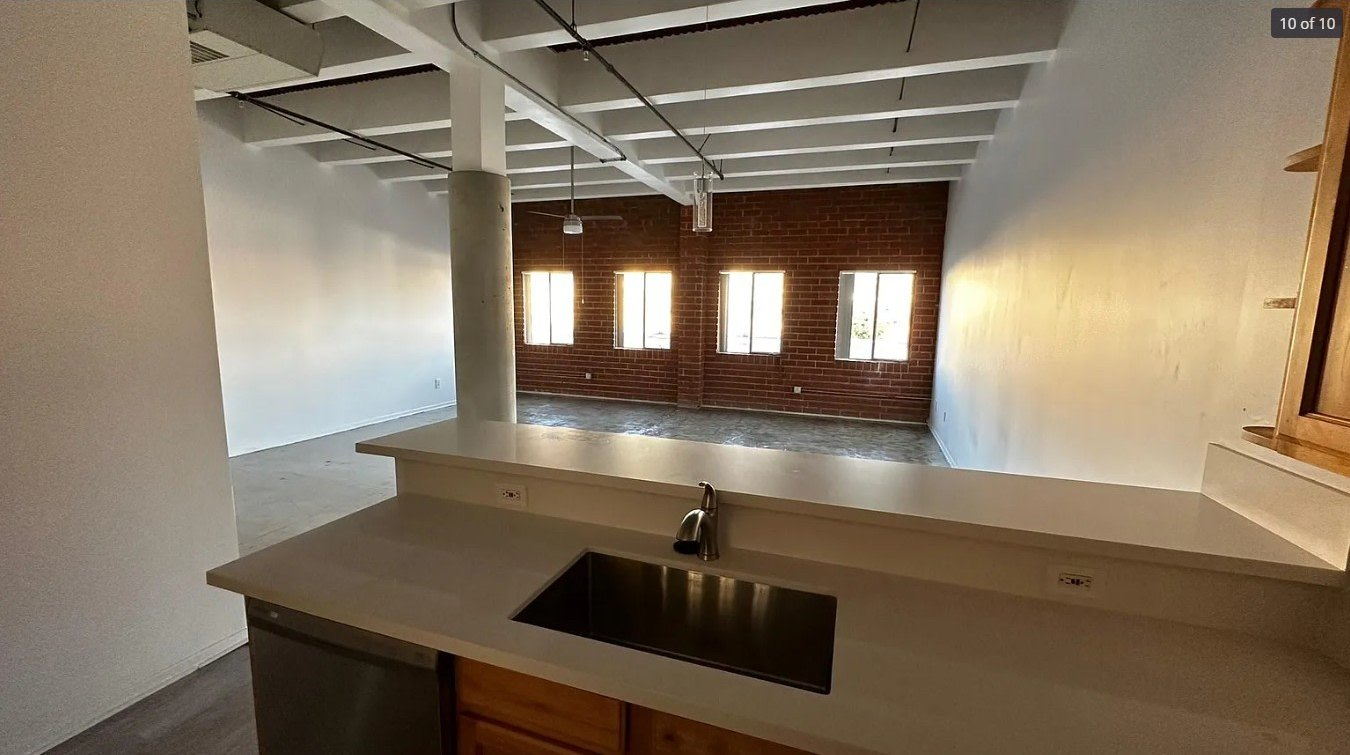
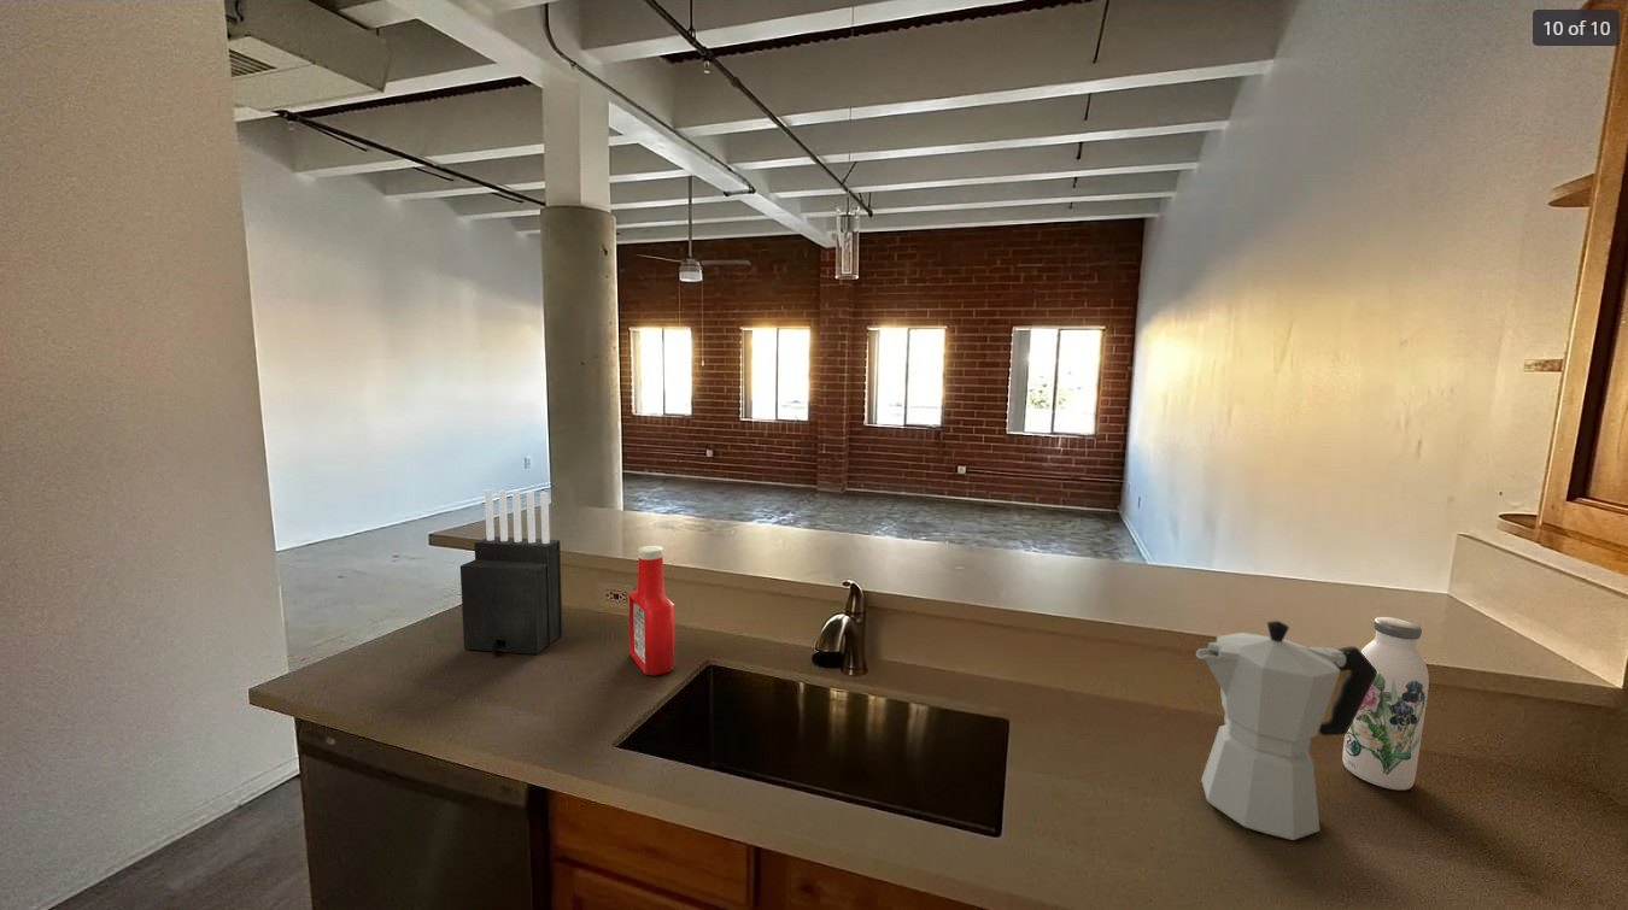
+ water bottle [1341,616,1430,791]
+ moka pot [1195,620,1377,841]
+ knife block [459,488,564,657]
+ soap bottle [627,545,677,677]
